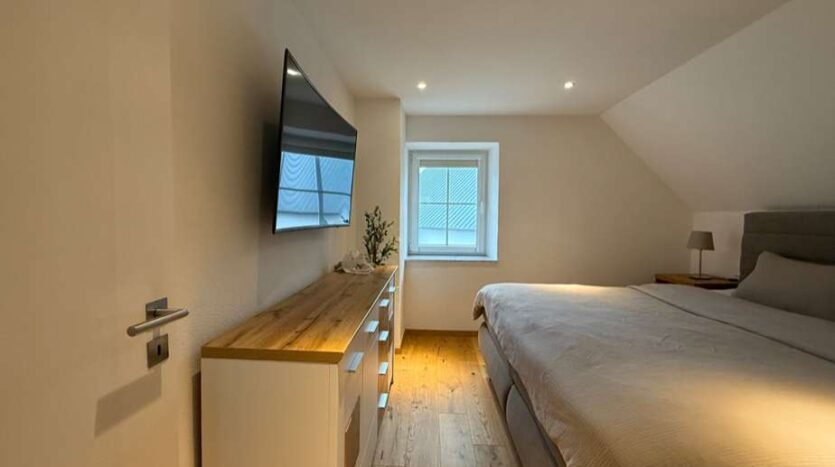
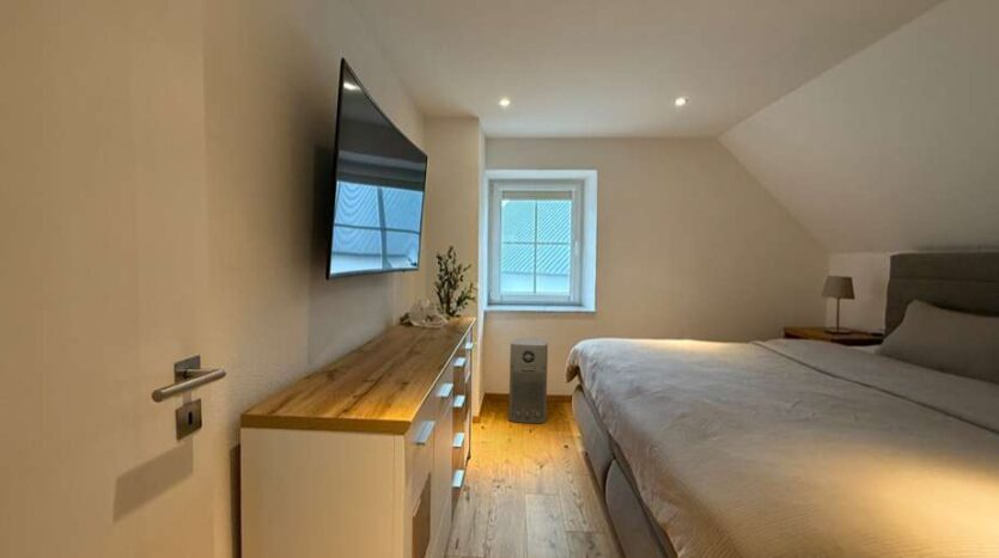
+ air purifier [507,336,549,424]
